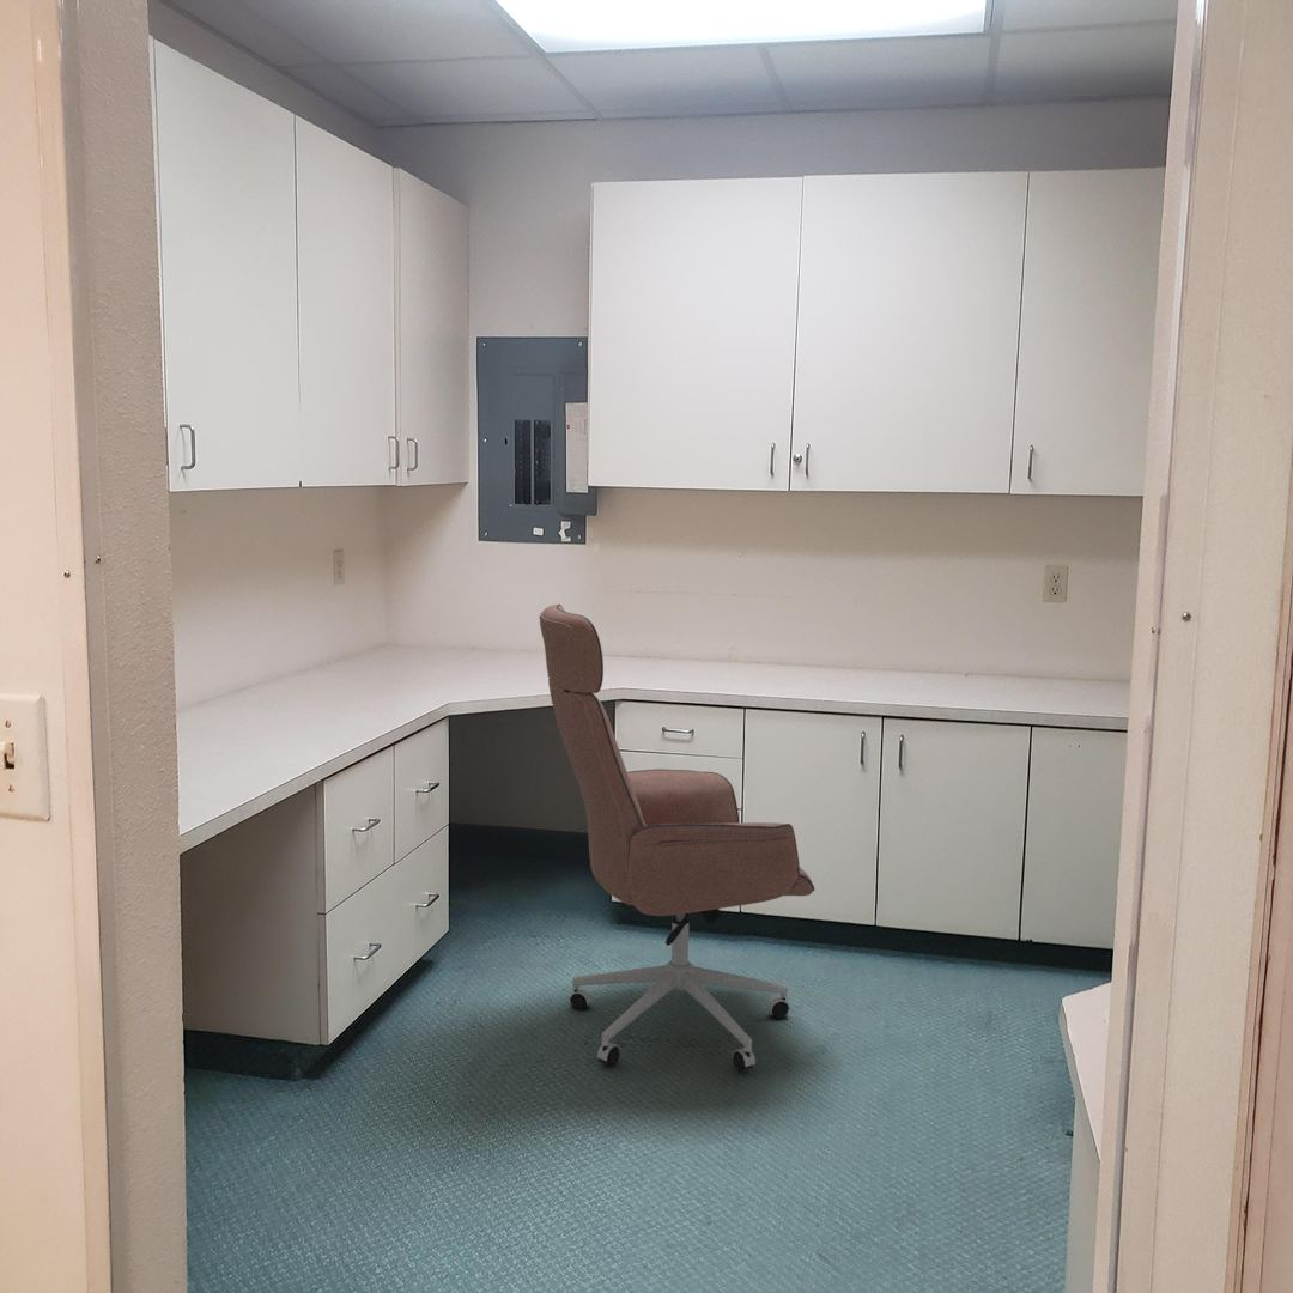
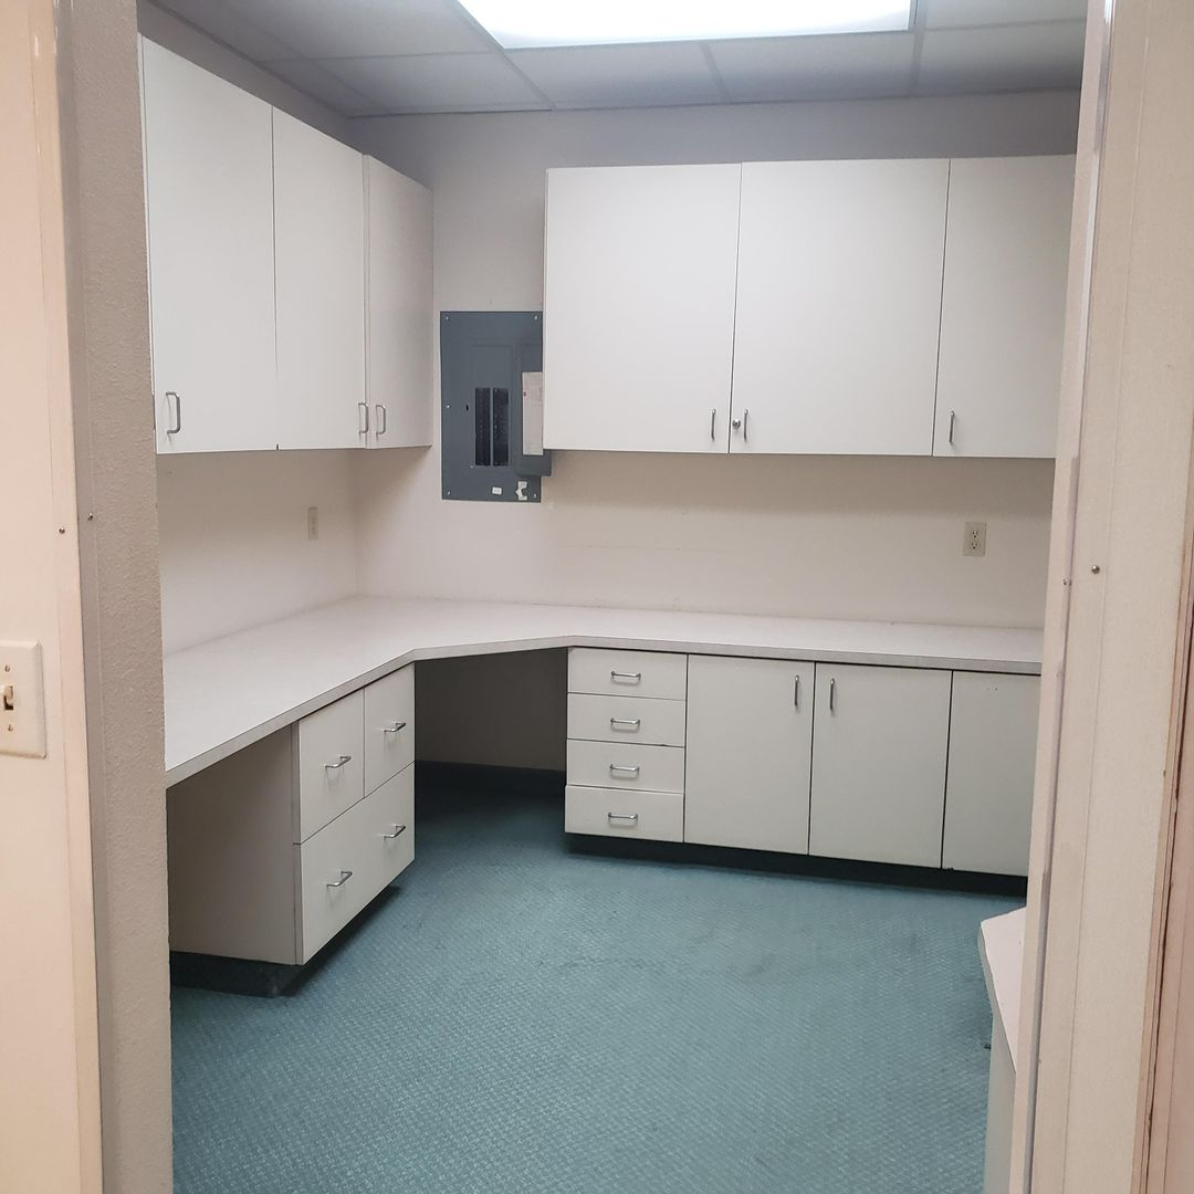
- office chair [538,603,815,1073]
